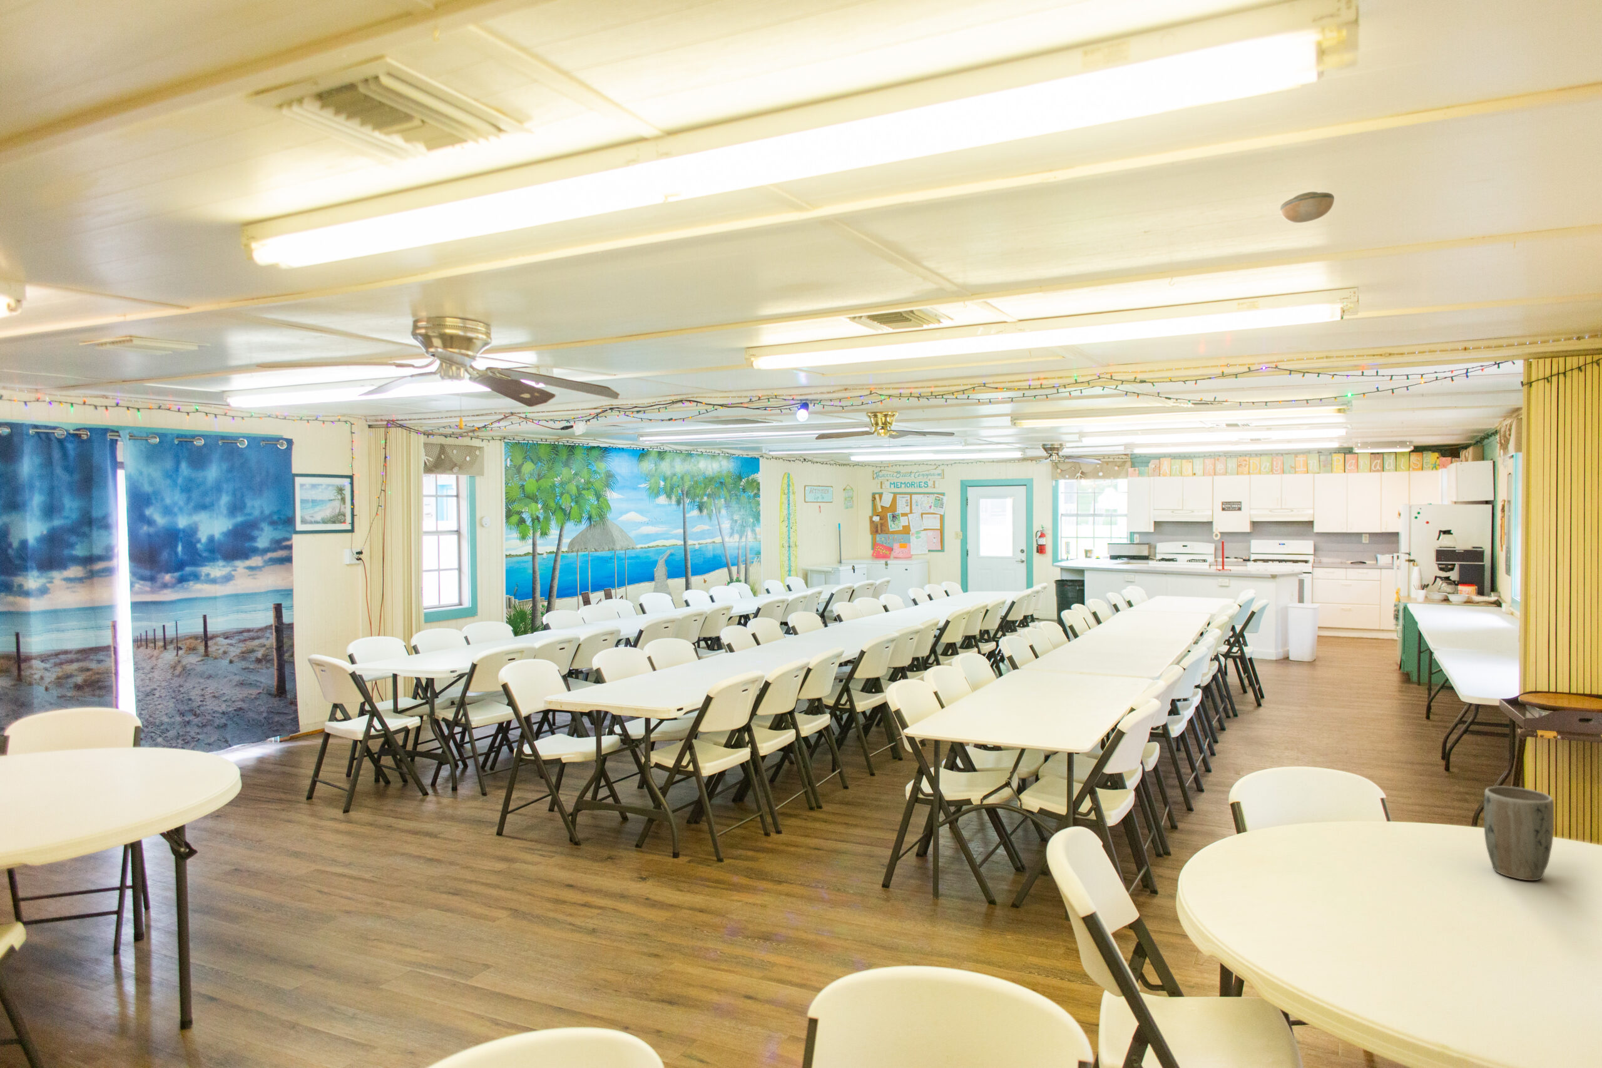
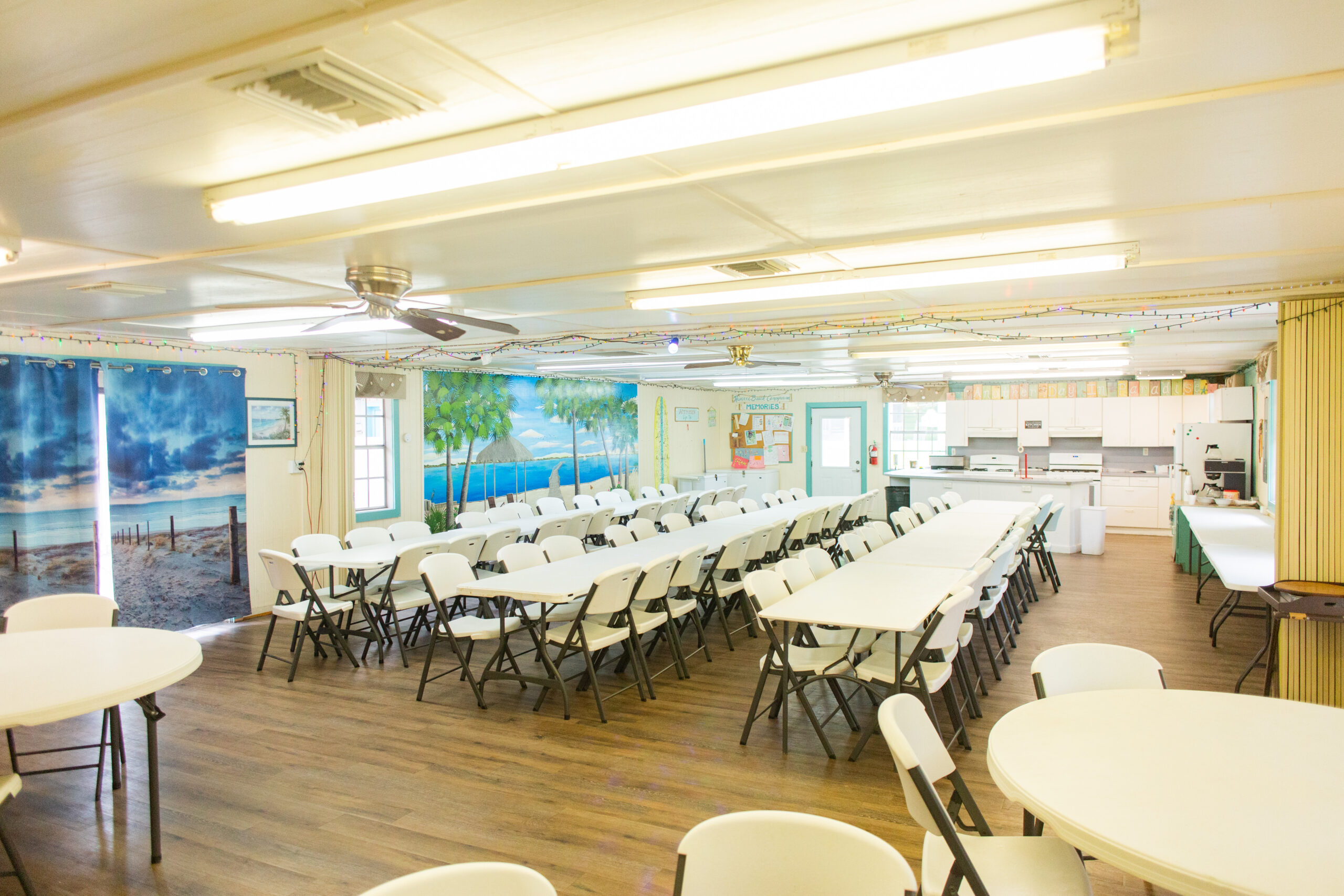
- smoke detector [1280,192,1335,223]
- plant pot [1483,786,1554,882]
